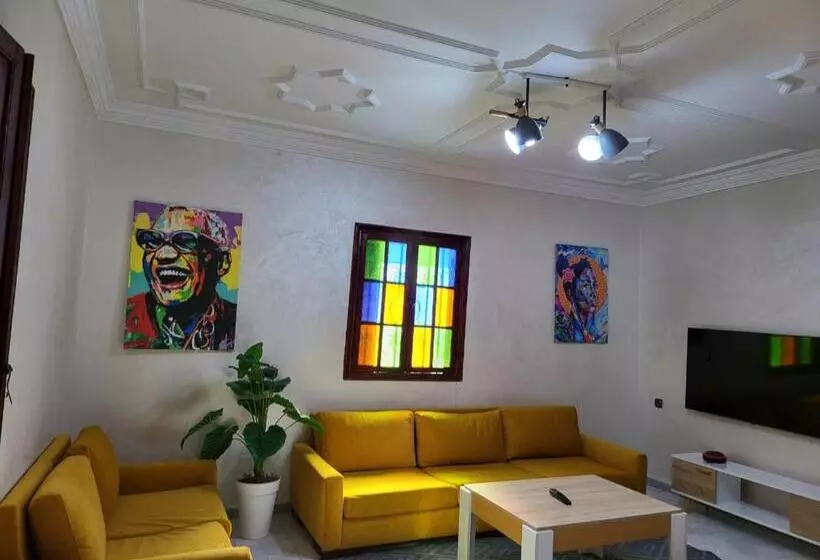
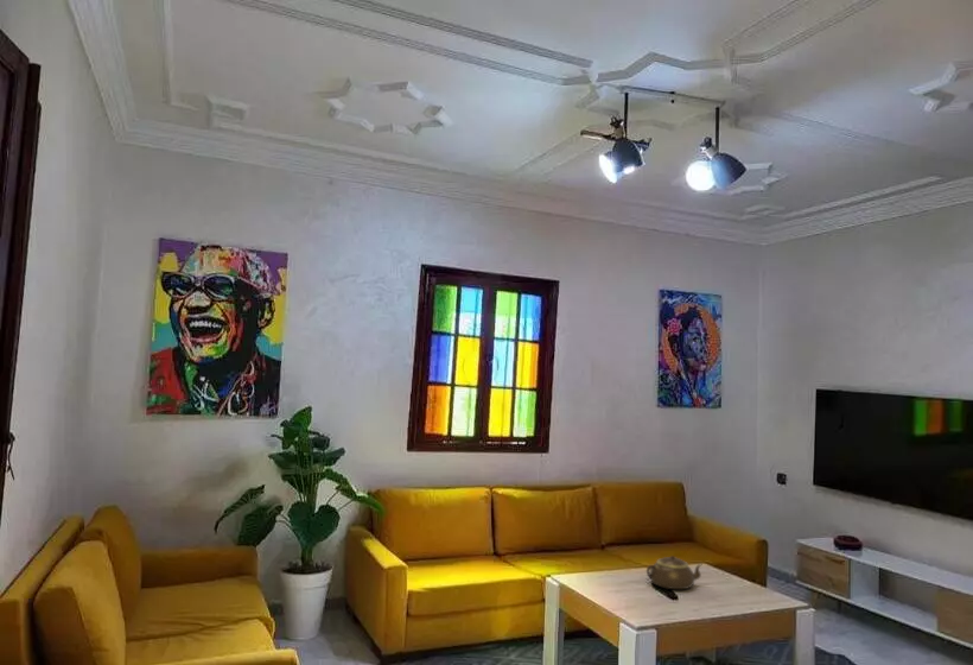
+ teapot [646,555,702,590]
